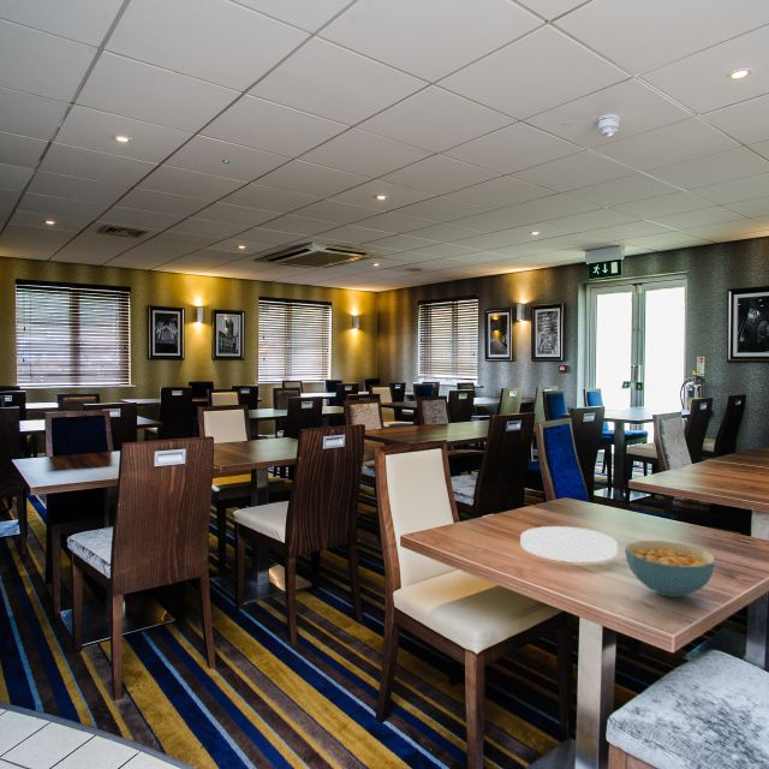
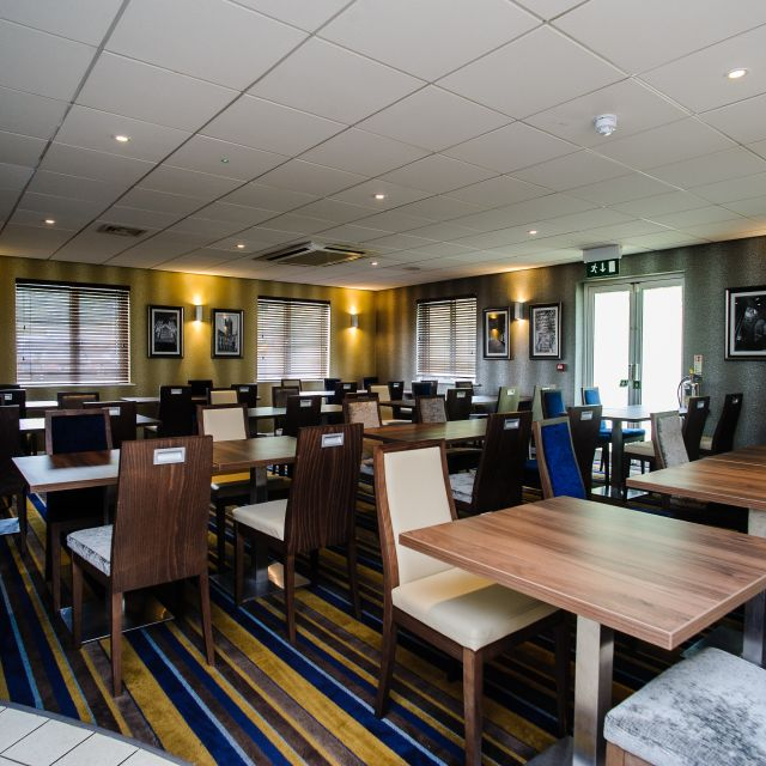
- plate [519,525,619,564]
- cereal bowl [624,540,716,598]
